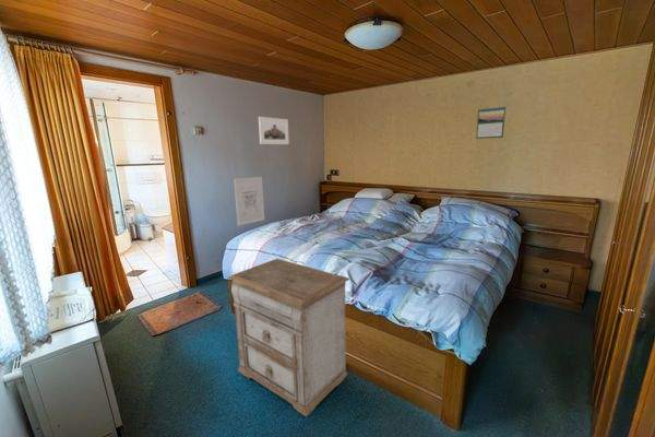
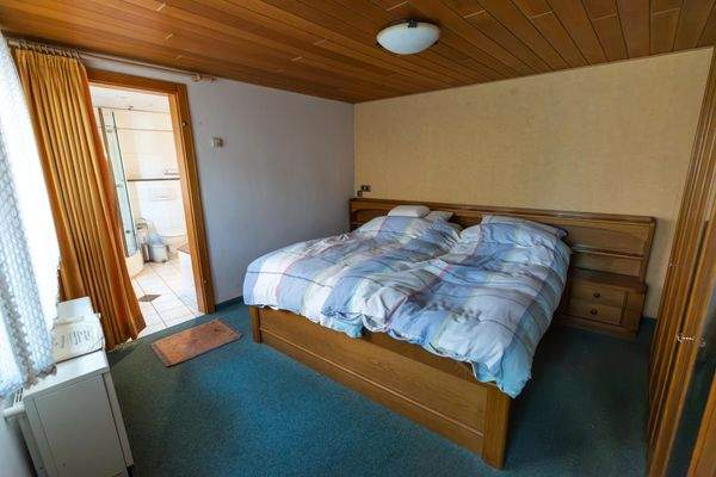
- nightstand [227,258,350,417]
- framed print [258,116,290,145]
- wall art [233,176,265,226]
- calendar [475,105,507,140]
